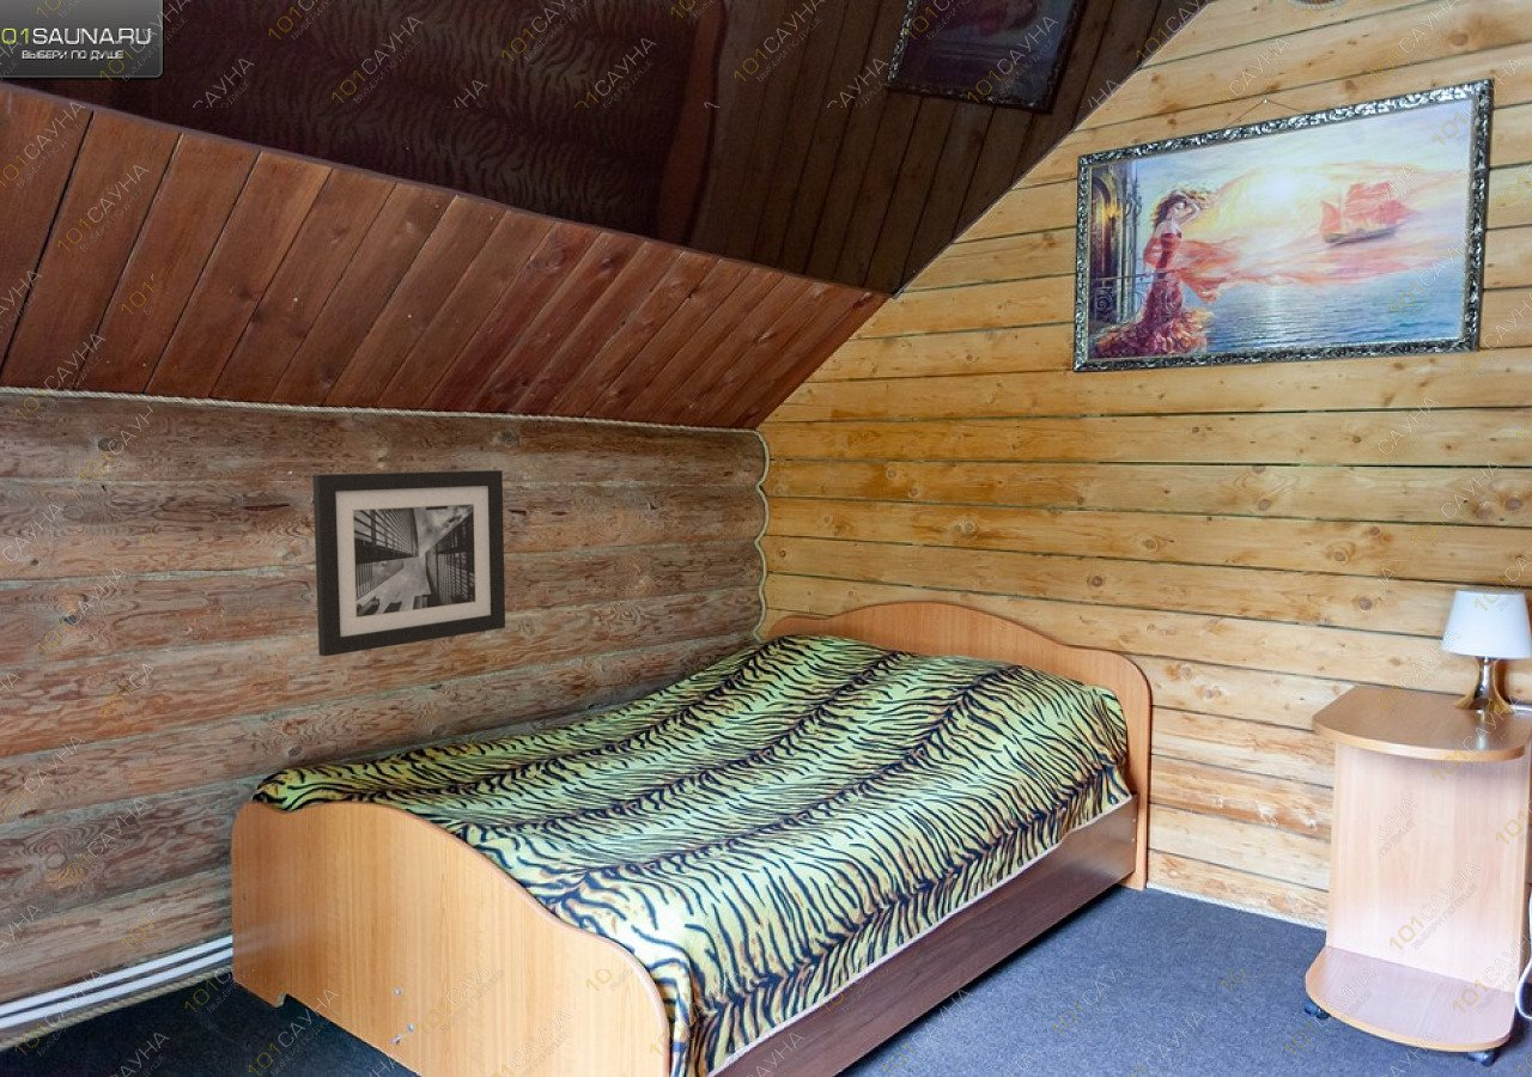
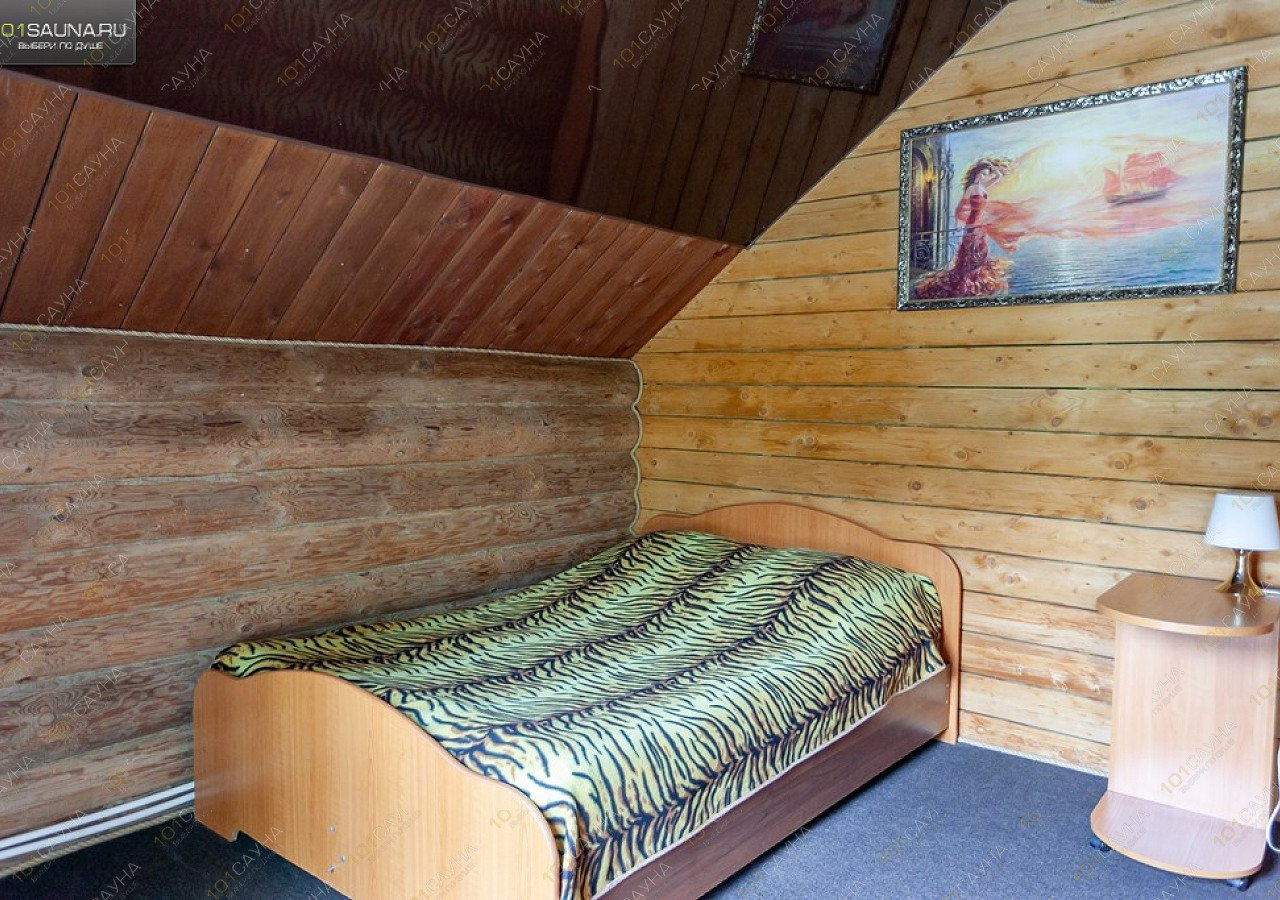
- wall art [311,469,506,657]
